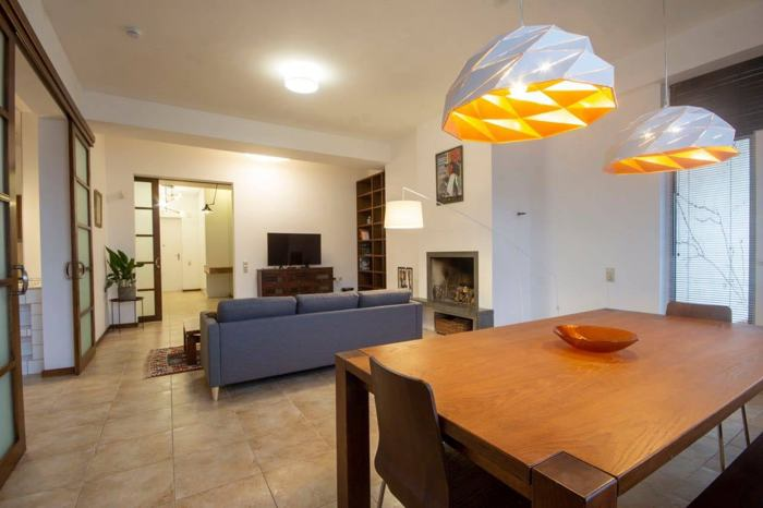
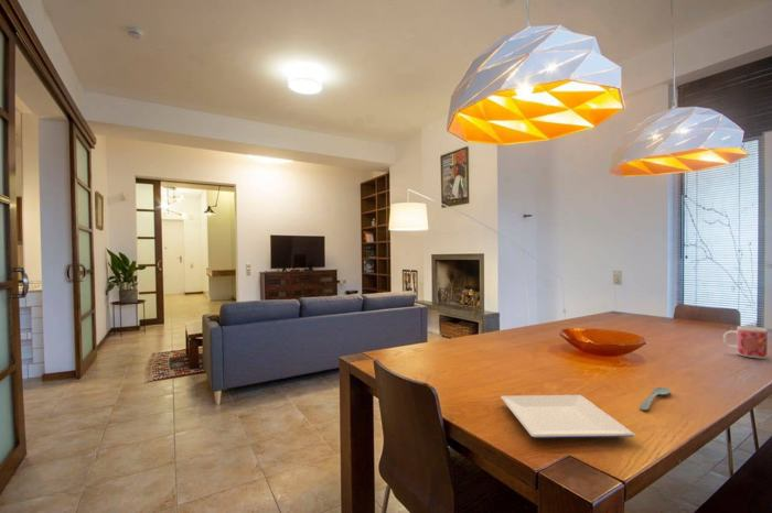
+ spoon [639,386,672,412]
+ plate [500,394,636,439]
+ mug [722,325,769,359]
